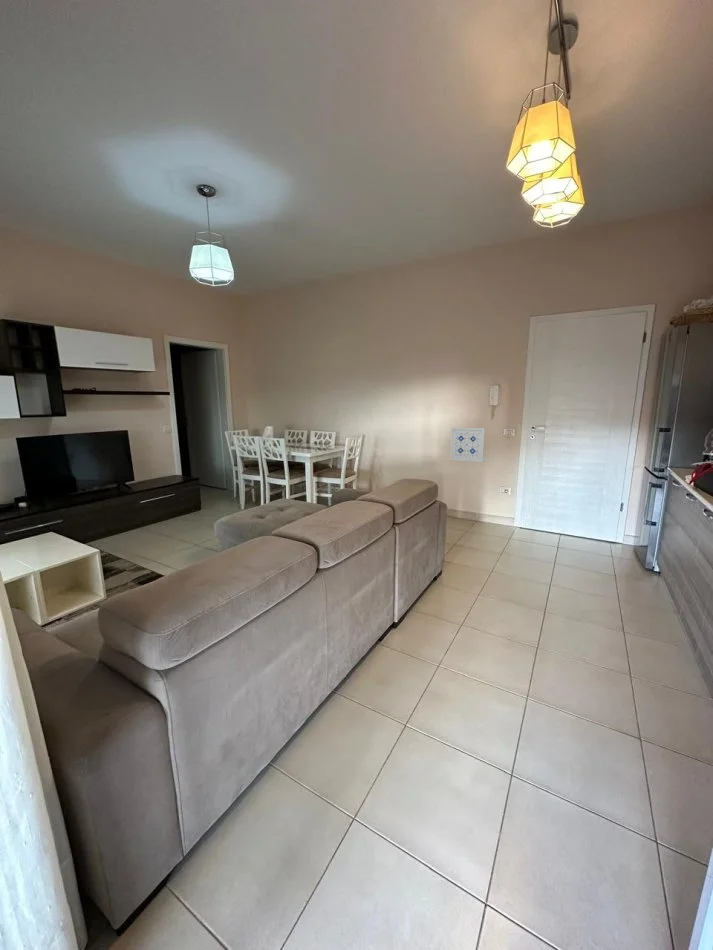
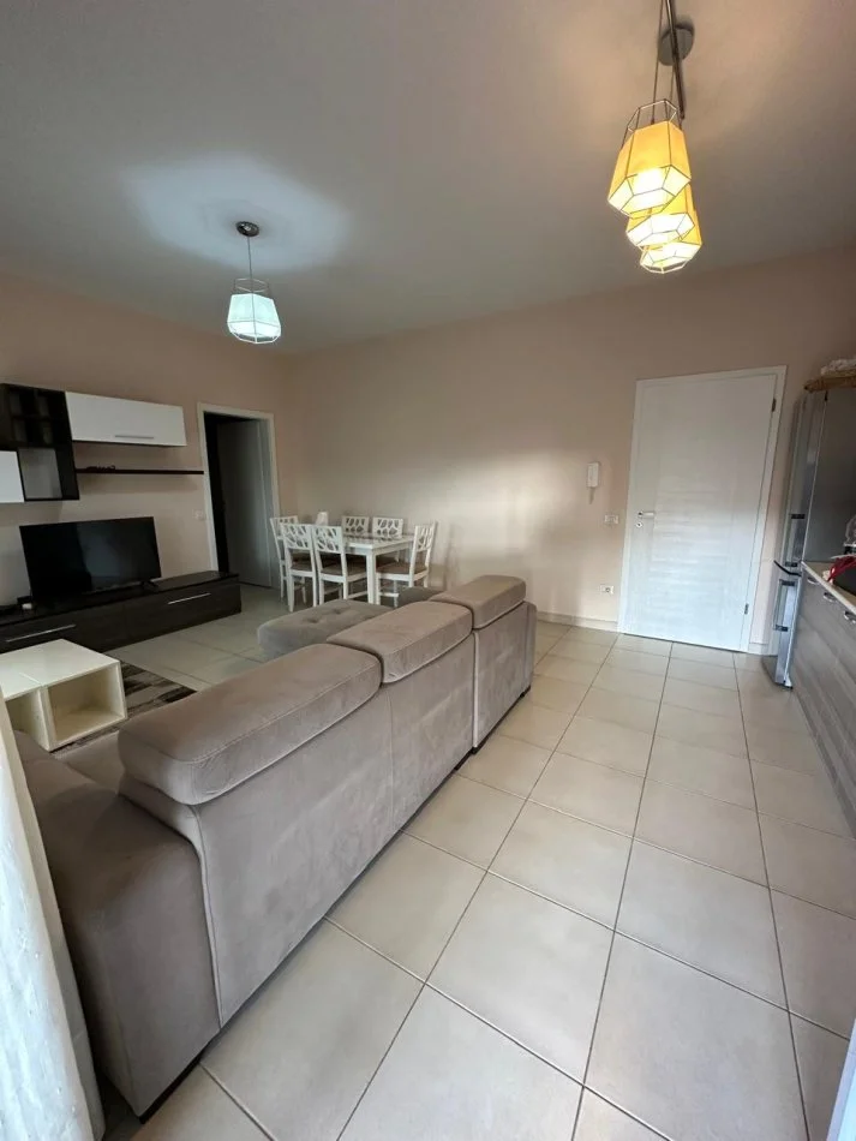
- wall art [449,427,486,463]
